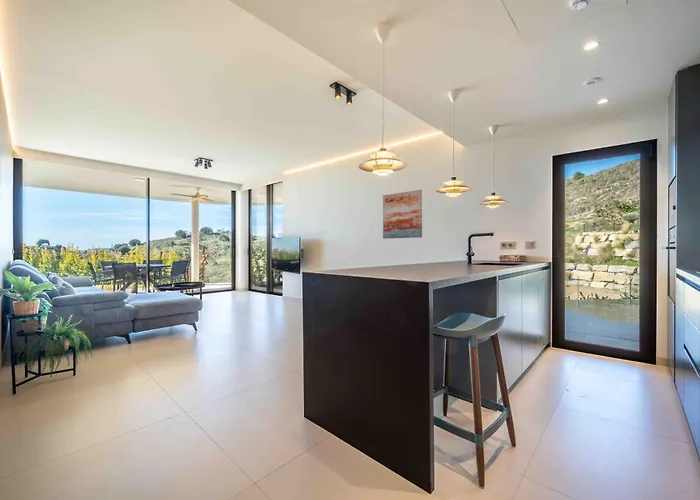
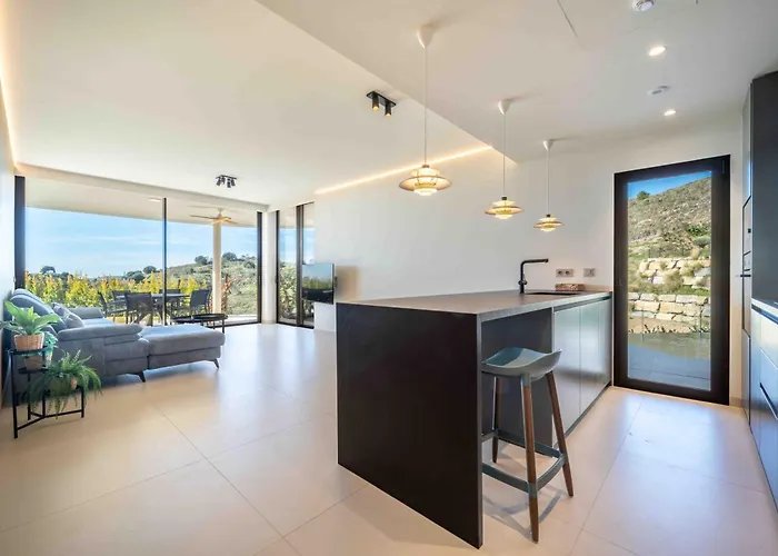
- wall art [382,189,423,240]
